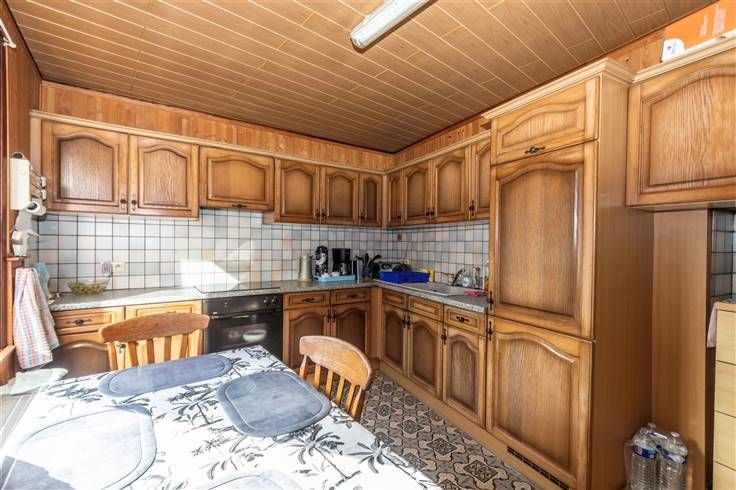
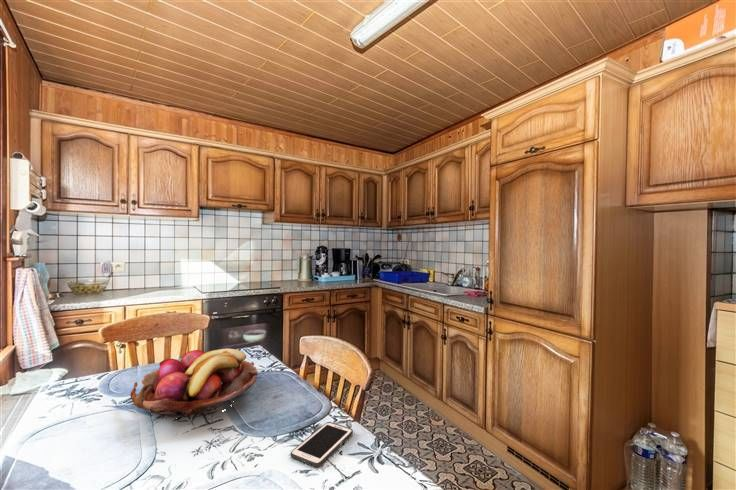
+ cell phone [290,421,354,468]
+ fruit basket [130,347,259,419]
